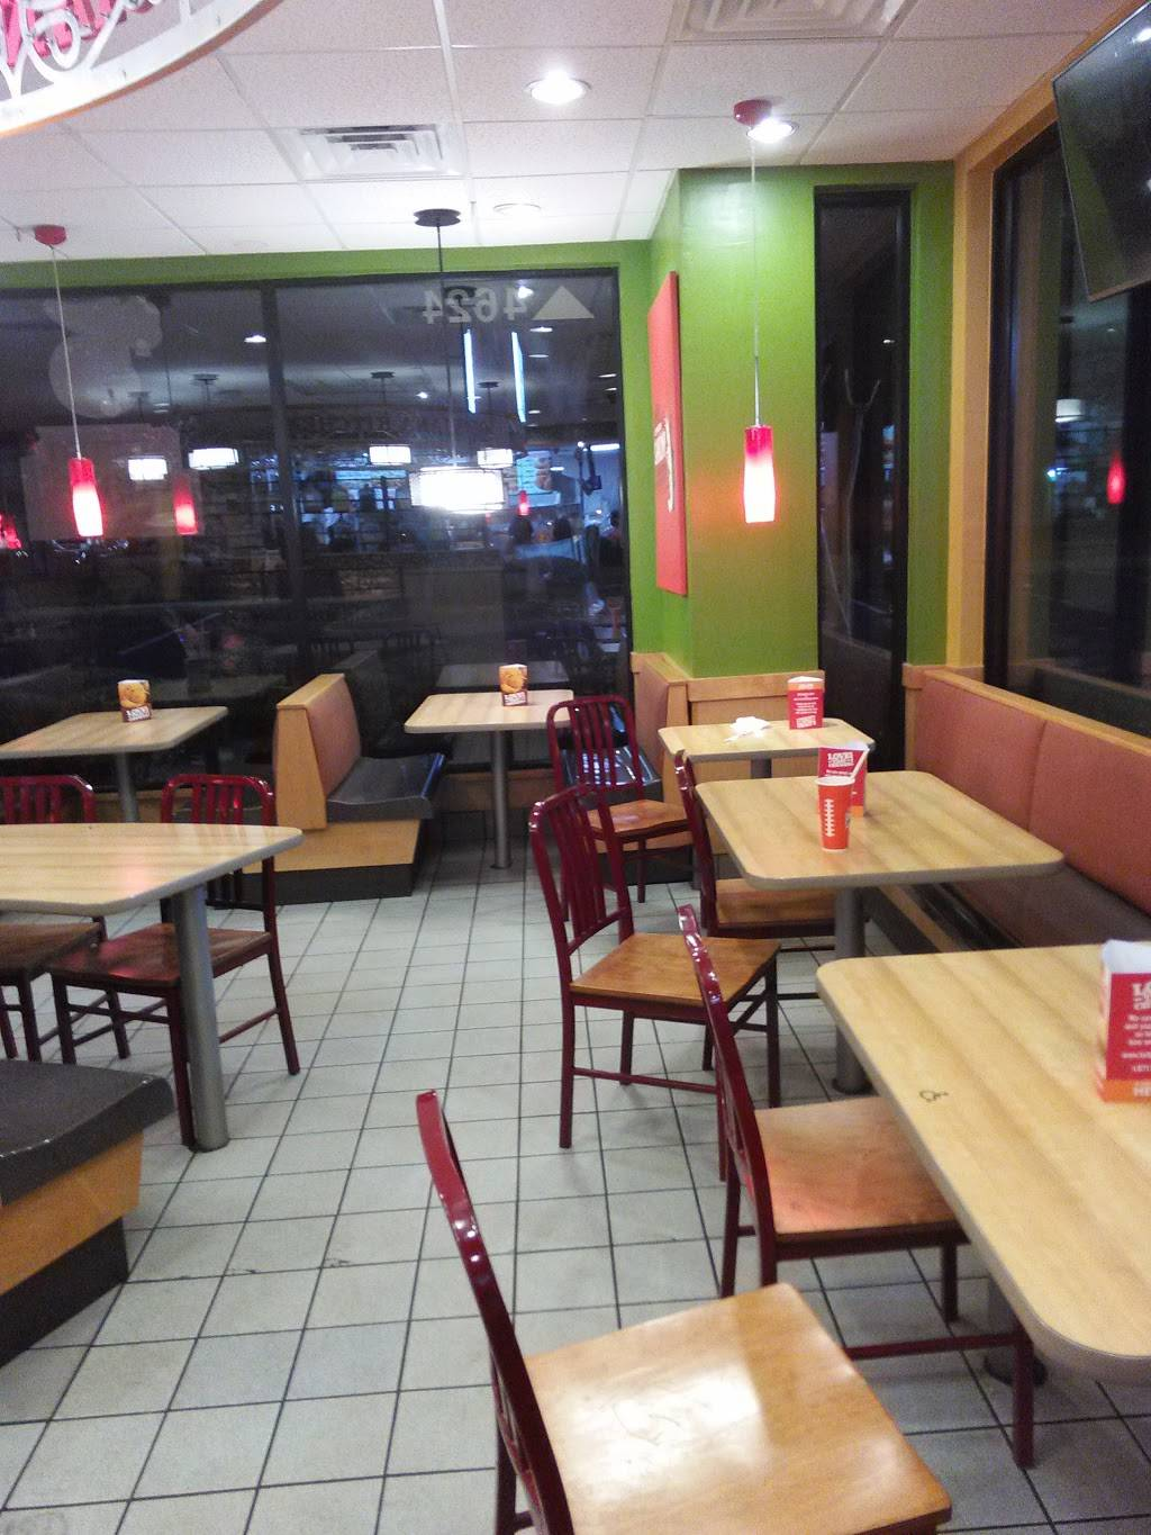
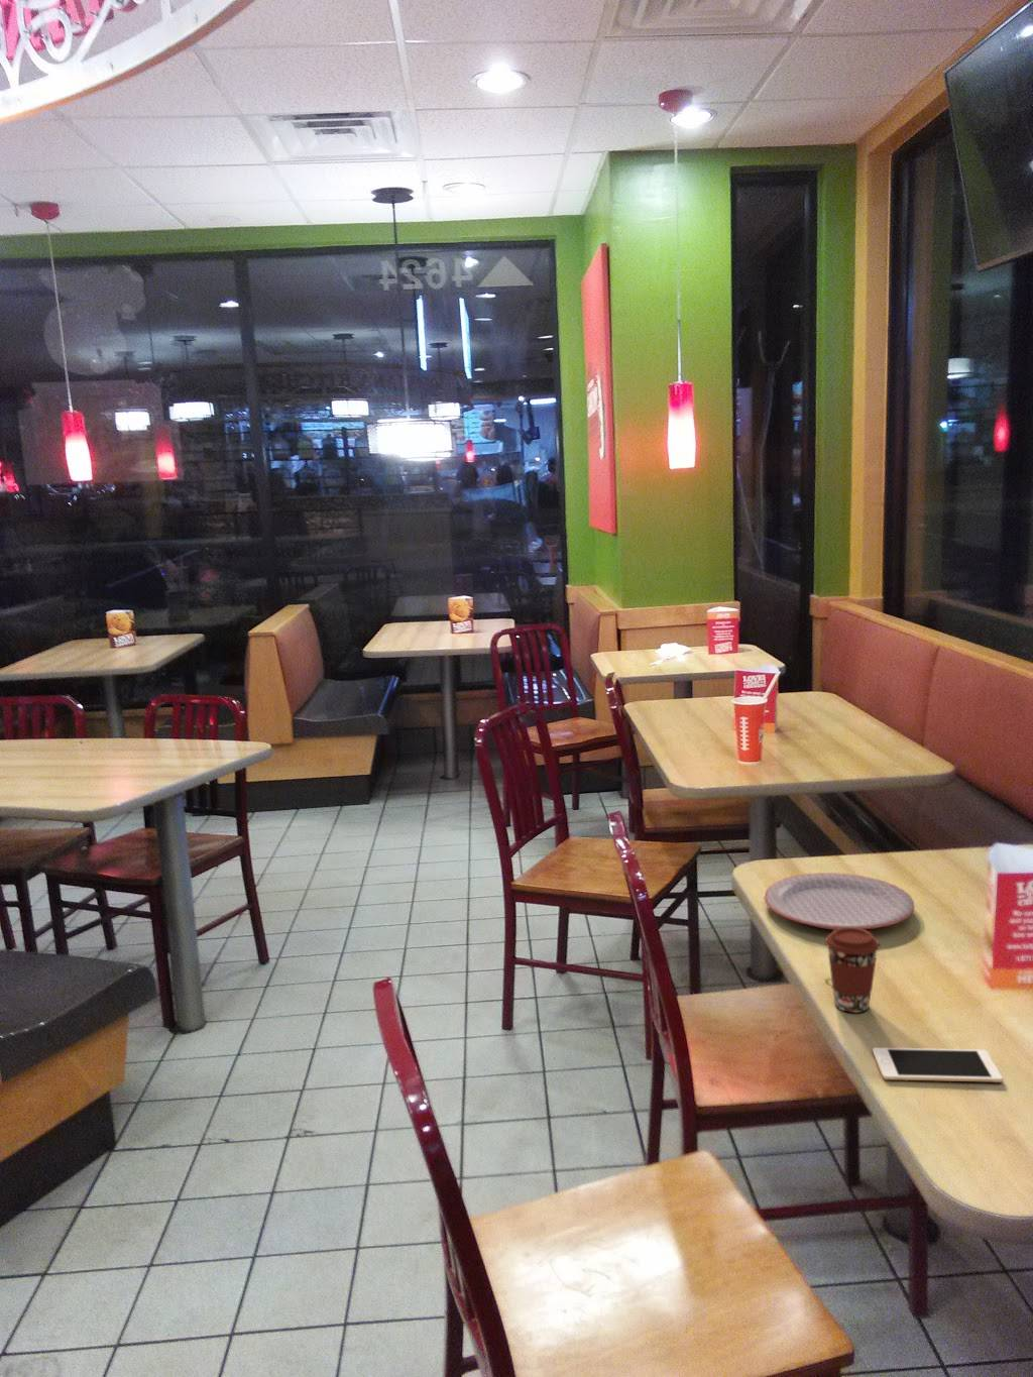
+ plate [764,871,916,930]
+ coffee cup [825,927,881,1013]
+ cell phone [871,1047,1004,1083]
